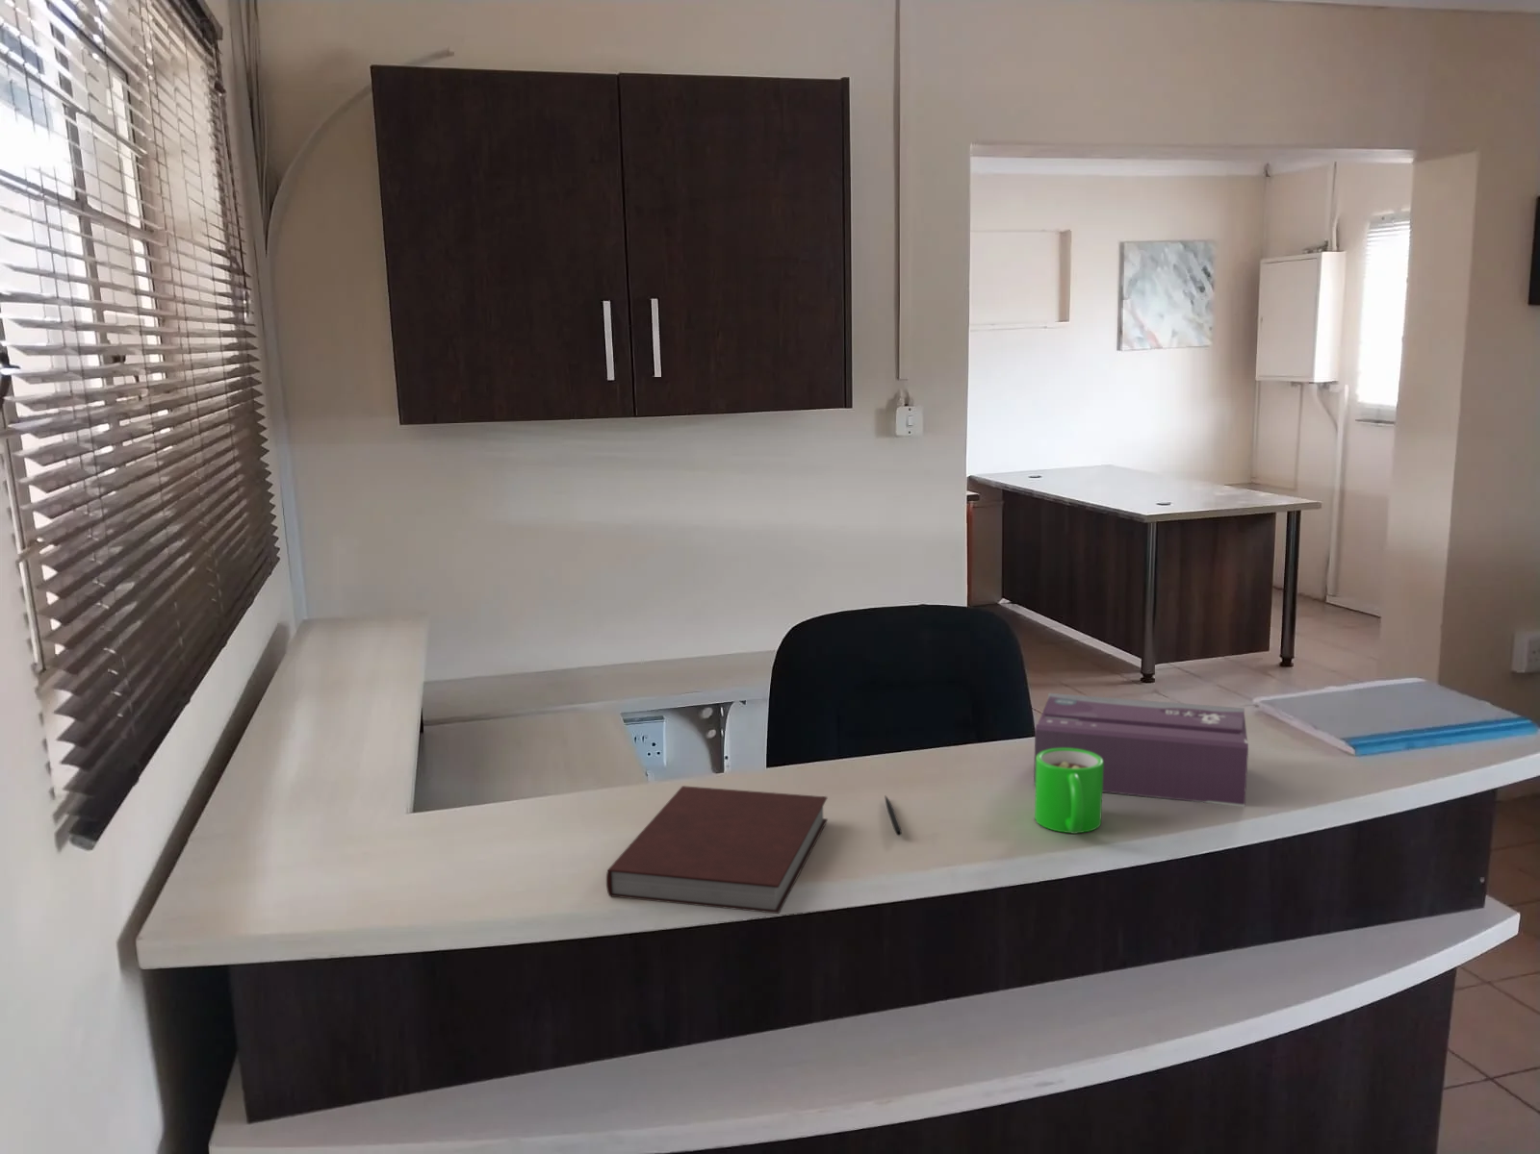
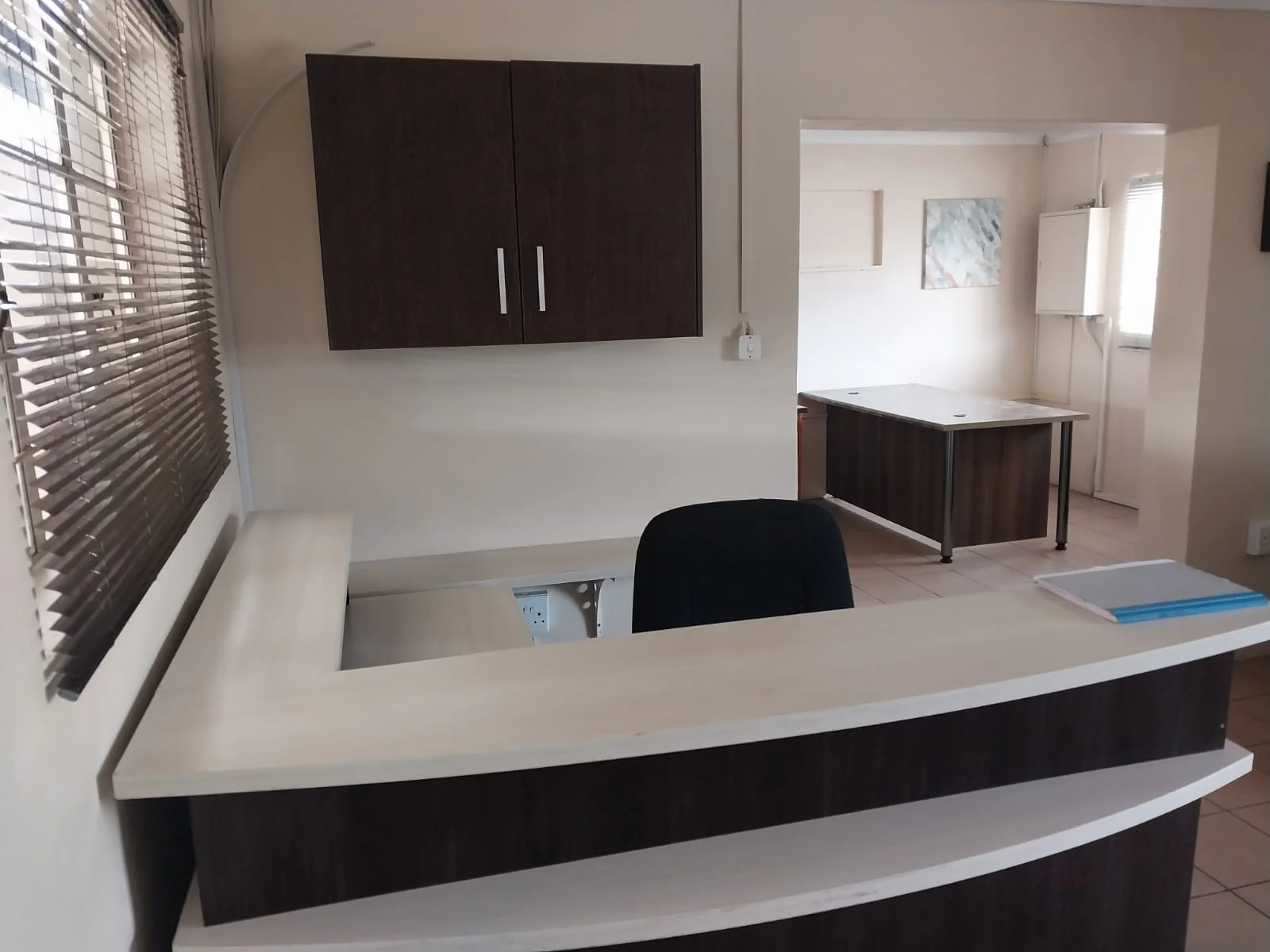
- mug [1033,748,1103,835]
- notebook [605,784,828,914]
- pen [884,794,903,836]
- tissue box [1033,692,1249,807]
